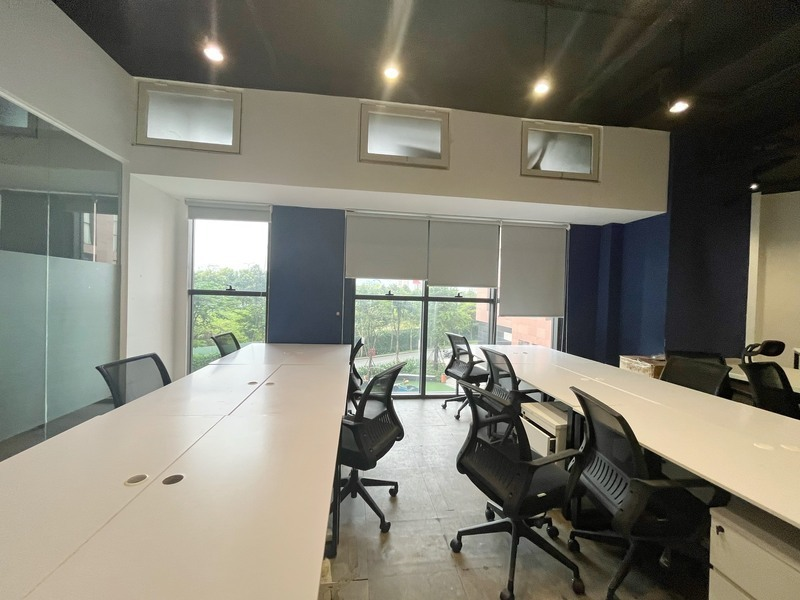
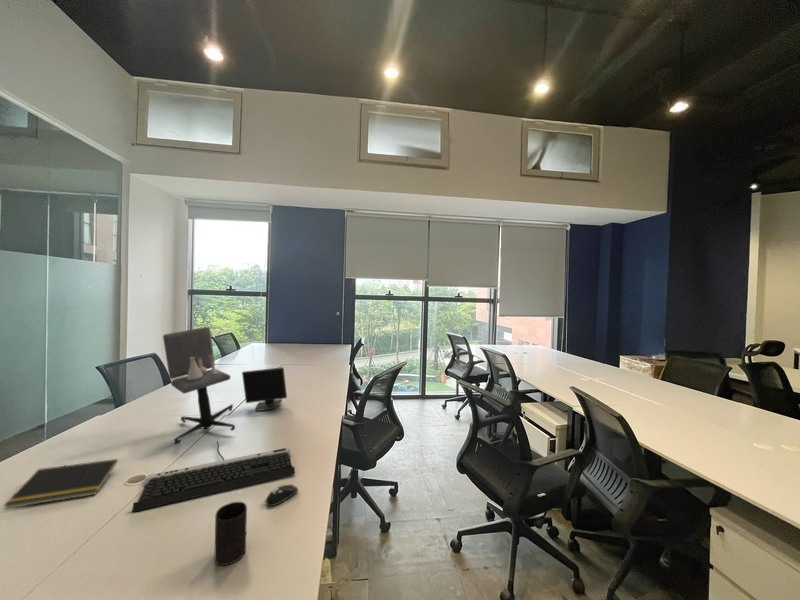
+ keyboard [131,440,296,513]
+ monitor [162,326,288,445]
+ notepad [3,458,119,510]
+ computer mouse [264,484,299,507]
+ cup [213,501,248,566]
